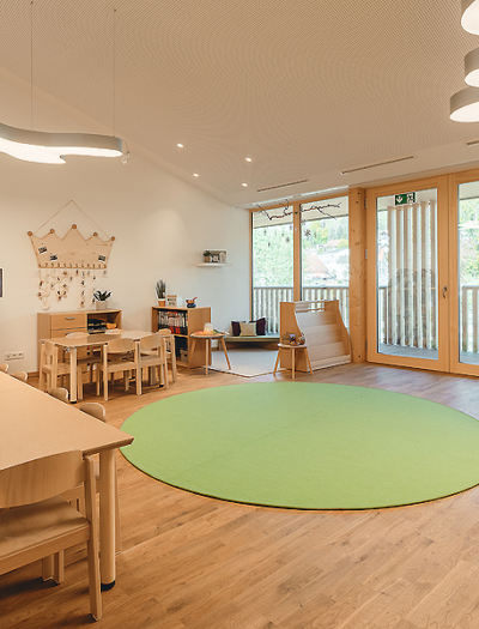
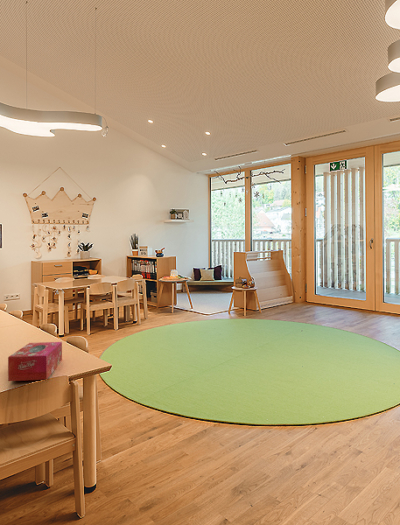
+ tissue box [7,341,63,382]
